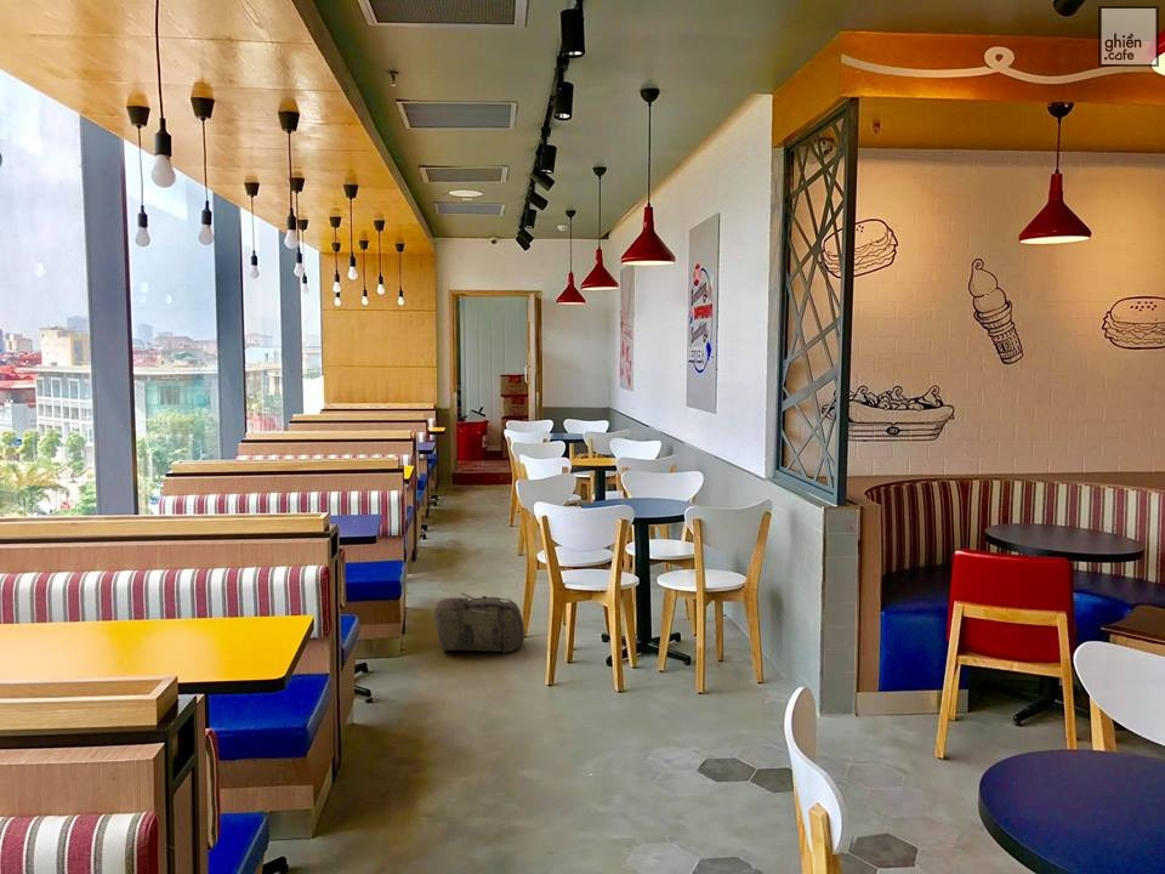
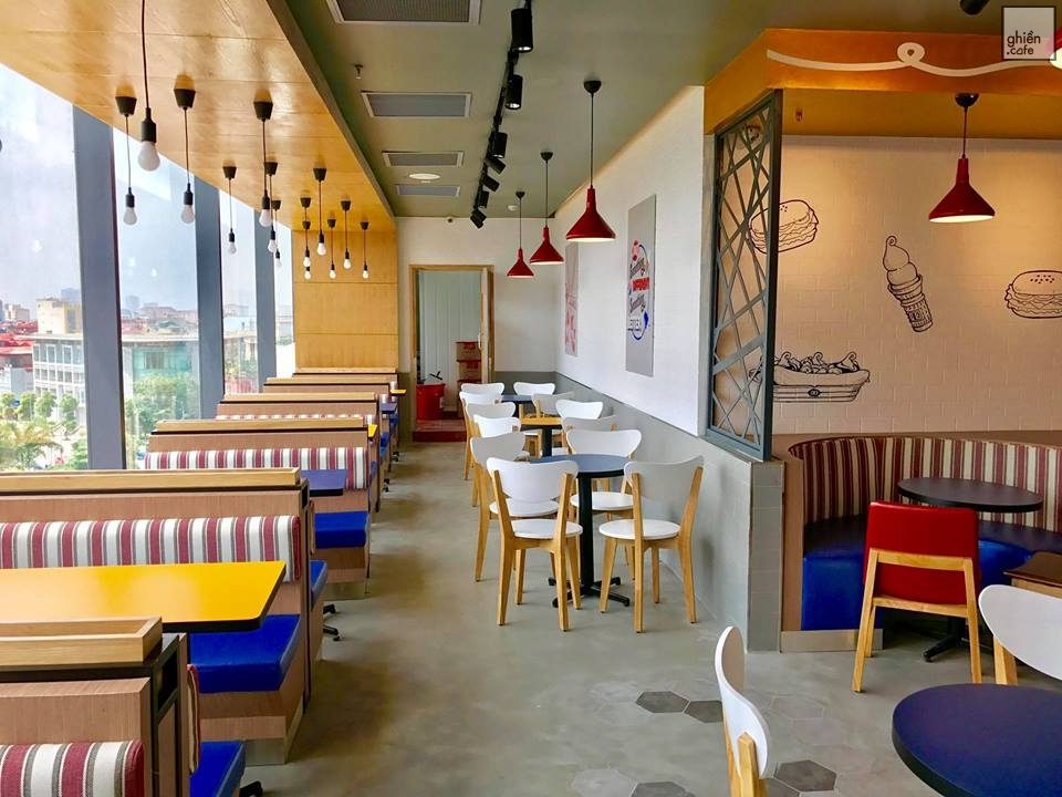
- backpack [433,592,525,654]
